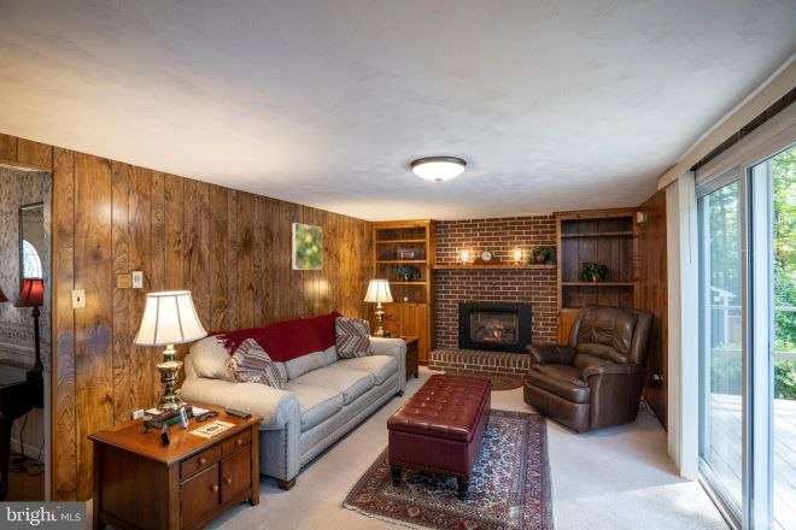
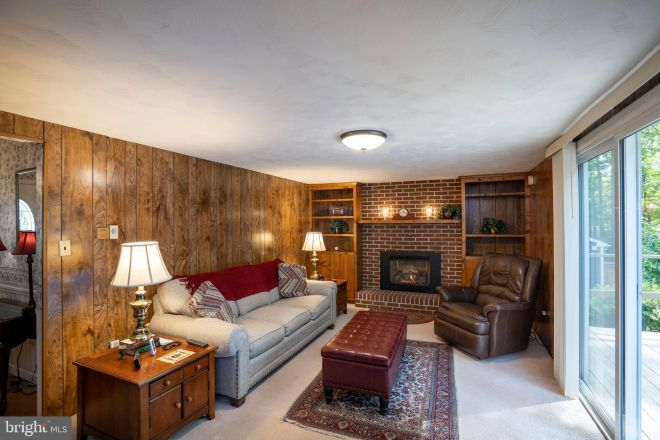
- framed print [292,222,323,270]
